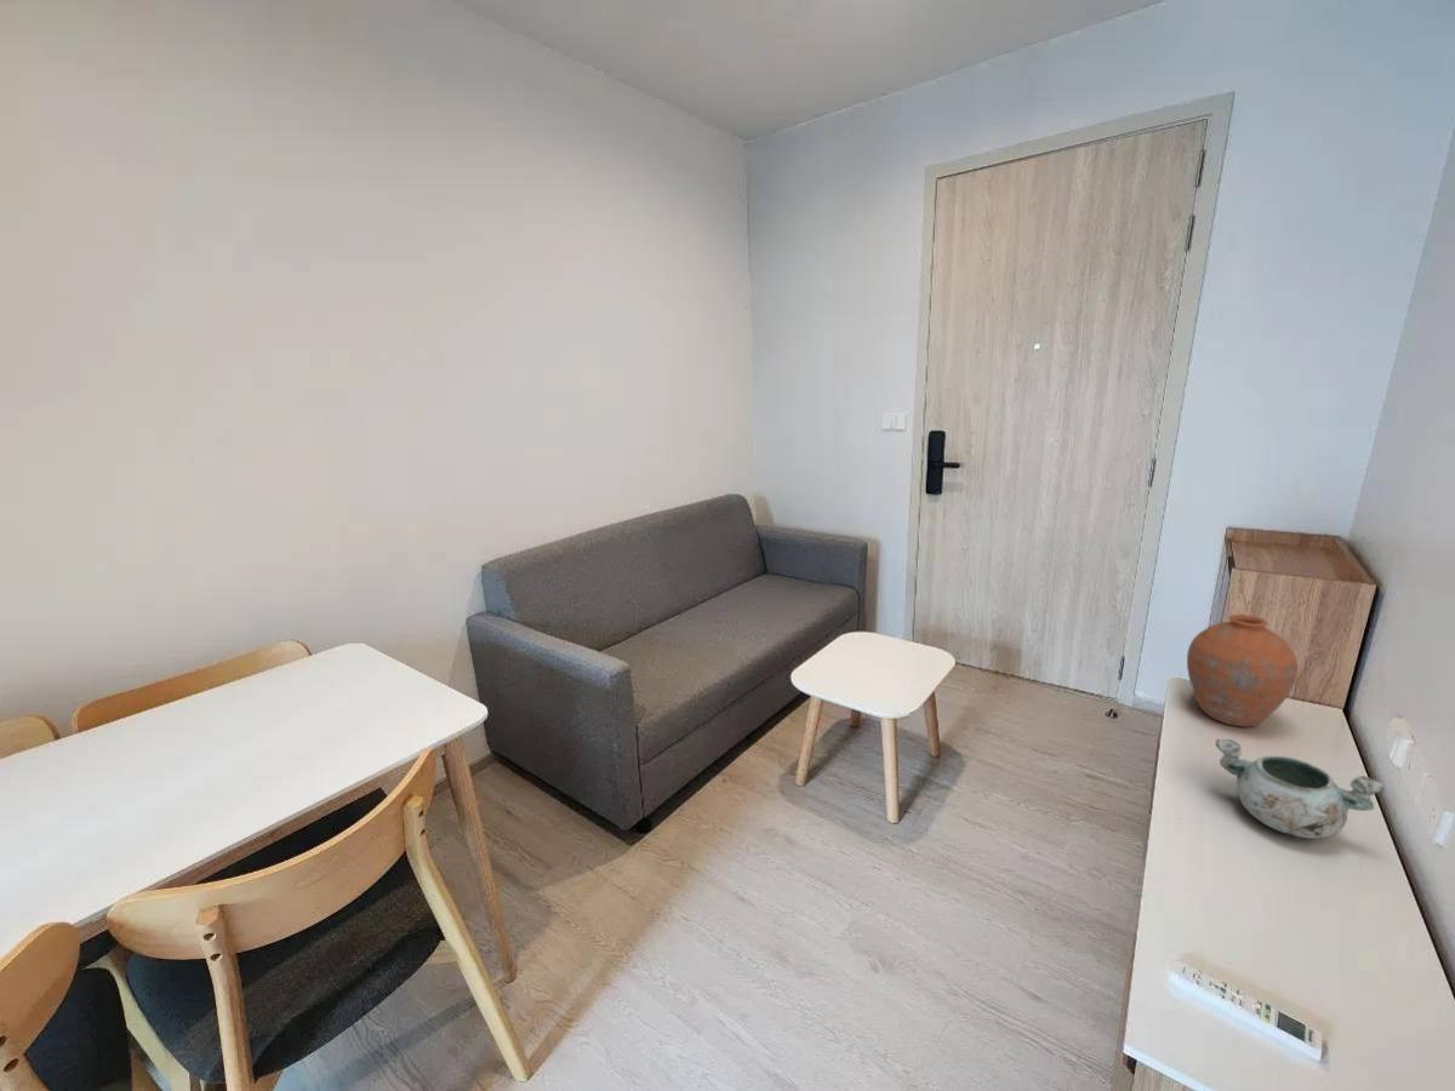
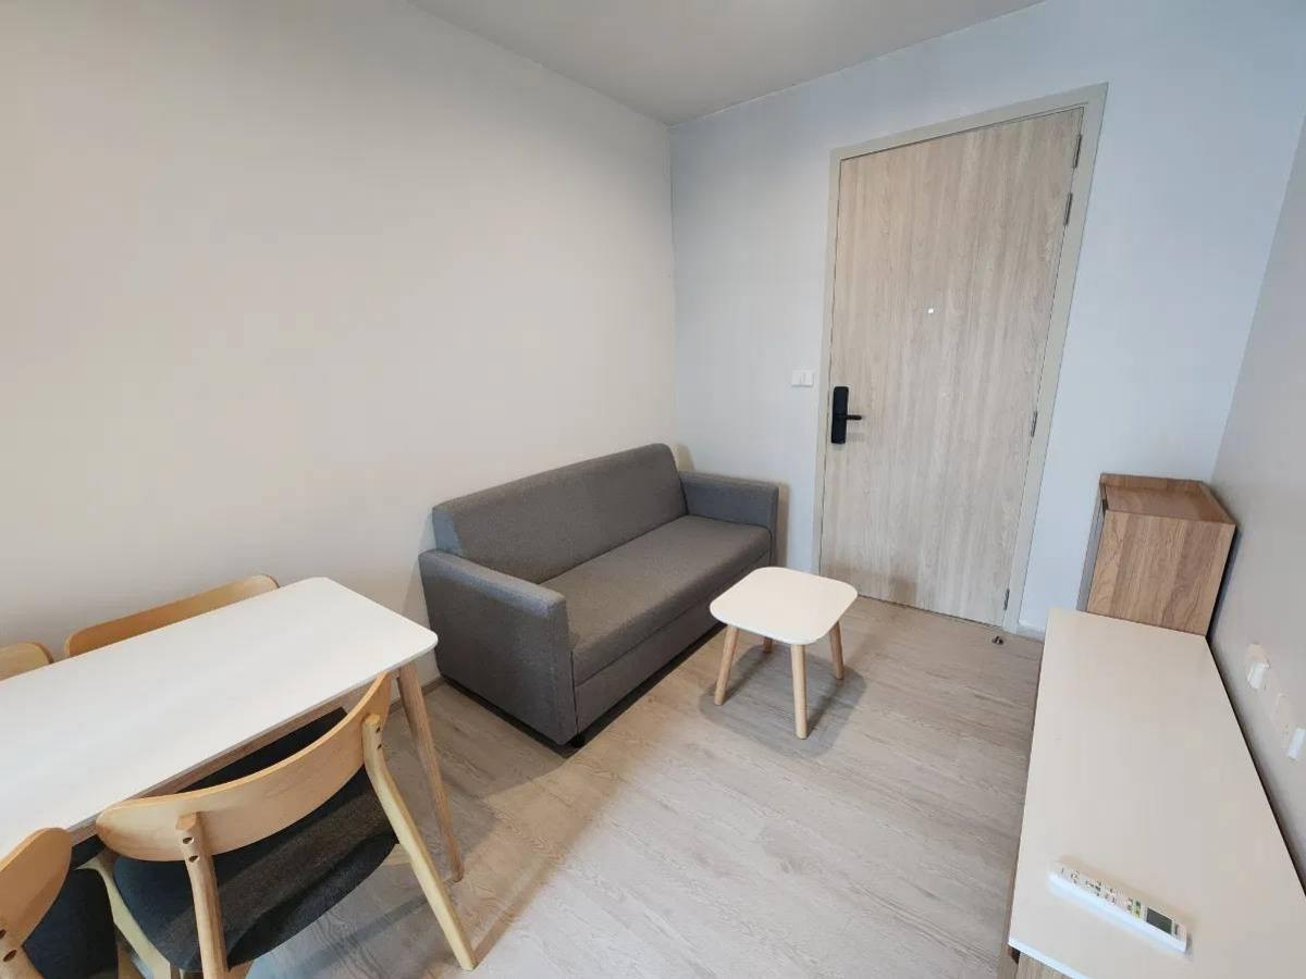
- decorative bowl [1214,738,1386,839]
- vase [1186,613,1299,727]
